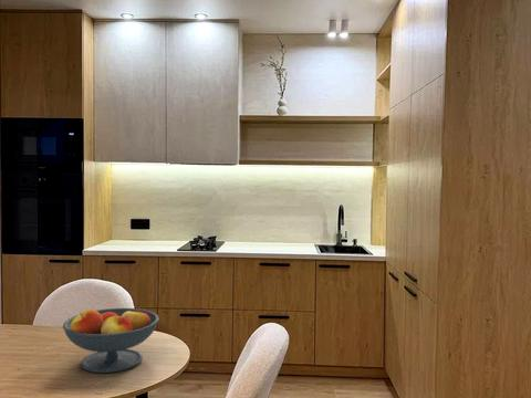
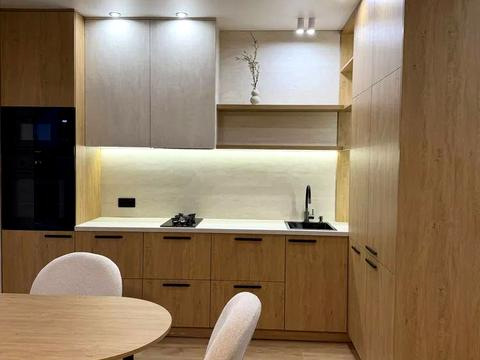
- fruit bowl [62,306,160,374]
